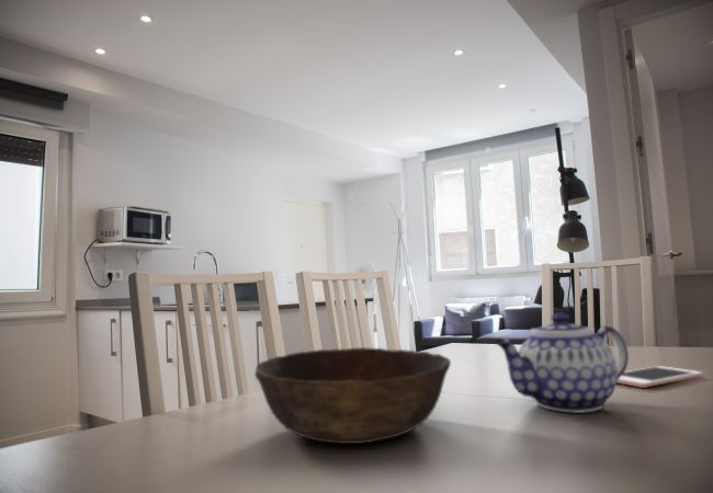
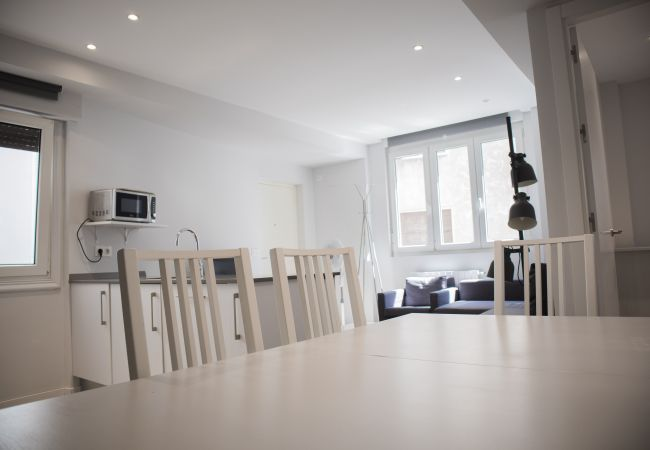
- bowl [253,346,452,445]
- cell phone [616,365,703,389]
- teapot [494,312,630,414]
